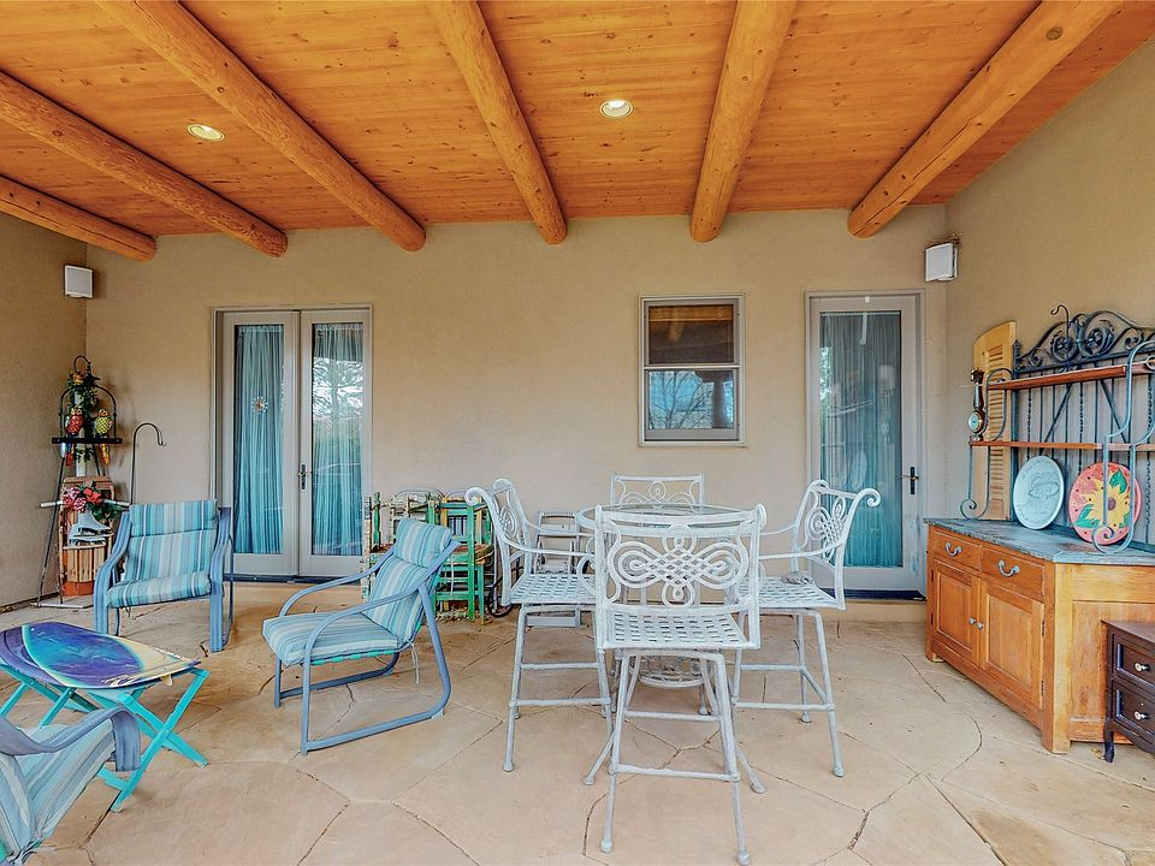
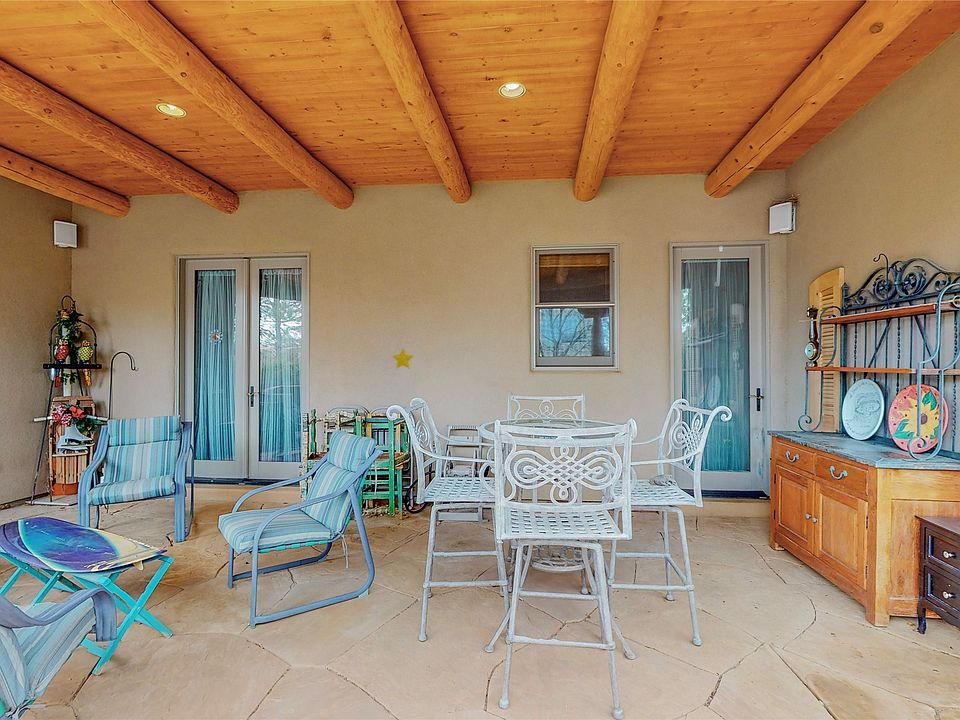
+ decorative star [392,347,414,370]
